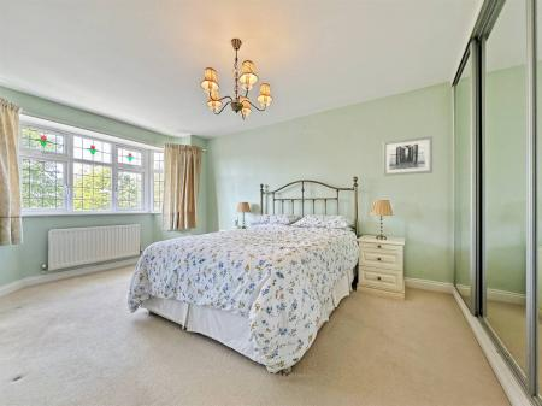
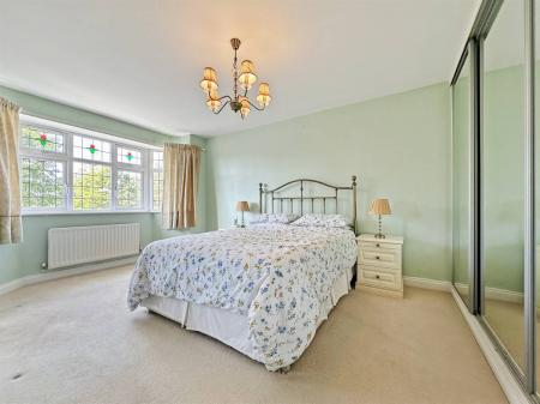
- wall art [382,135,434,177]
